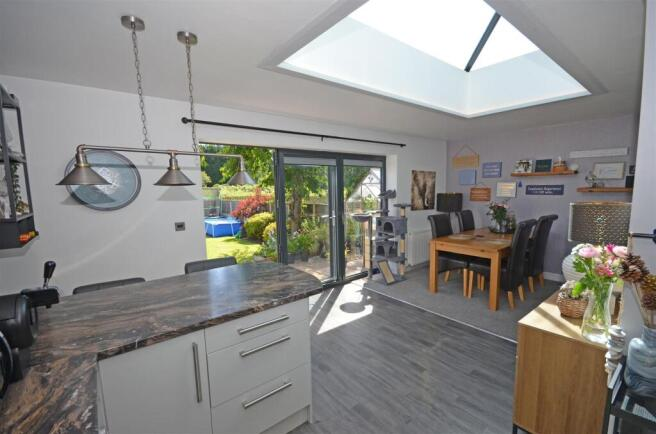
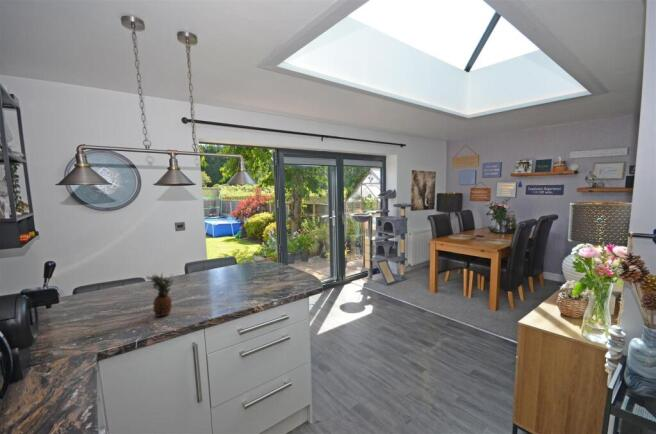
+ fruit [145,272,175,318]
